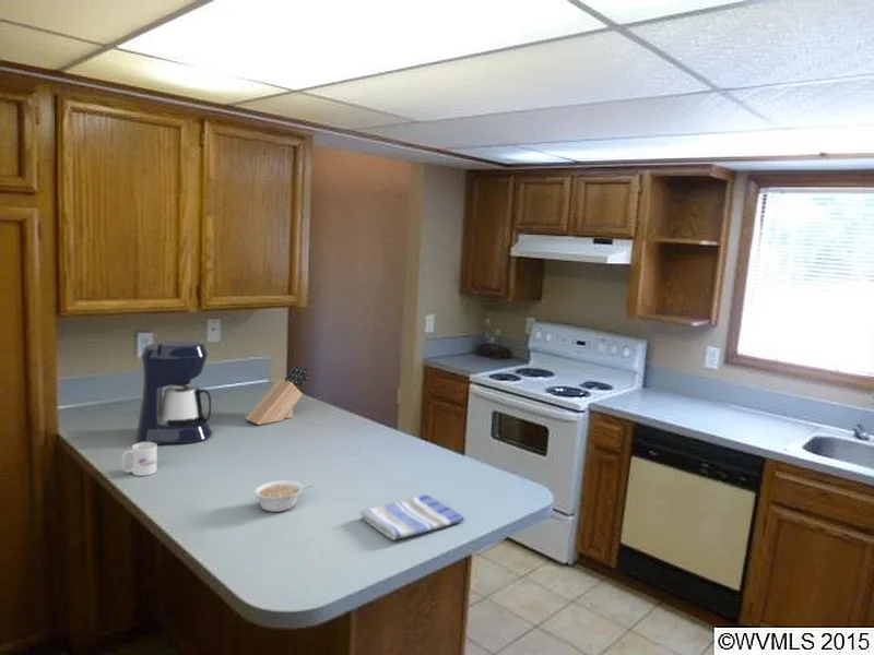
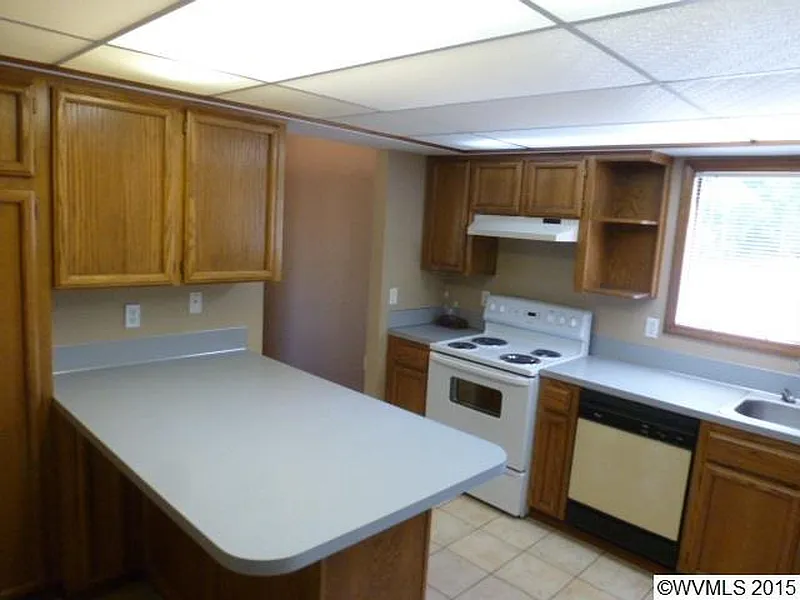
- legume [252,479,315,513]
- knife block [244,365,308,426]
- dish towel [358,493,465,540]
- coffee maker [135,338,213,444]
- mug [120,442,158,477]
